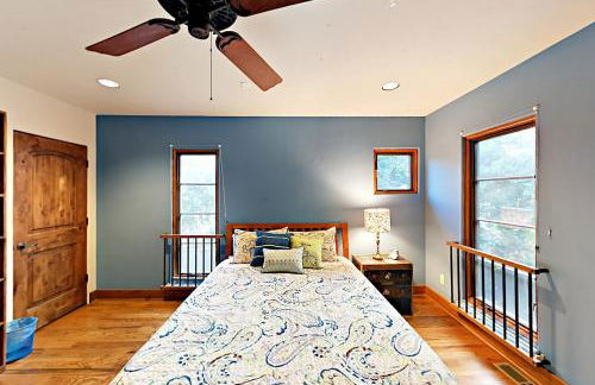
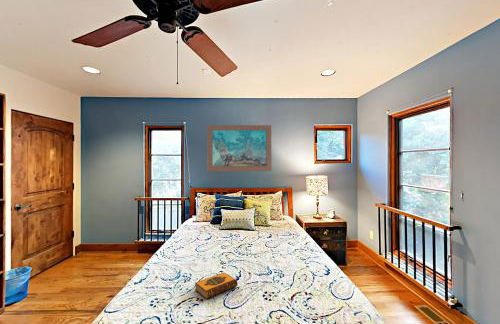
+ wall art [206,124,272,172]
+ hardback book [194,272,239,300]
